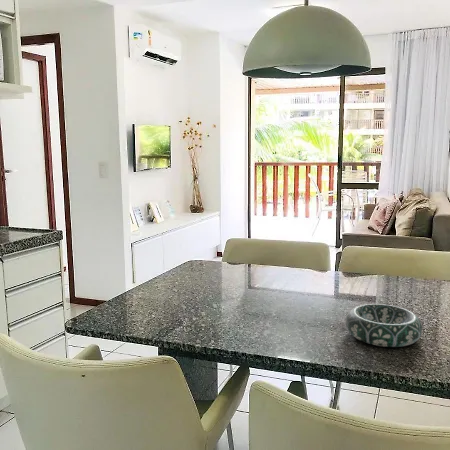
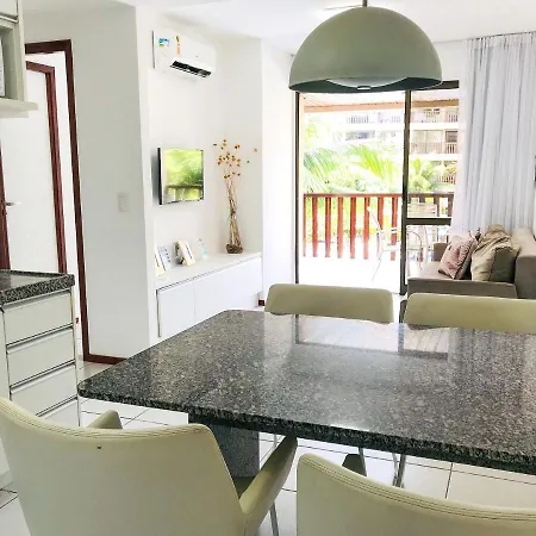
- decorative bowl [345,303,423,348]
